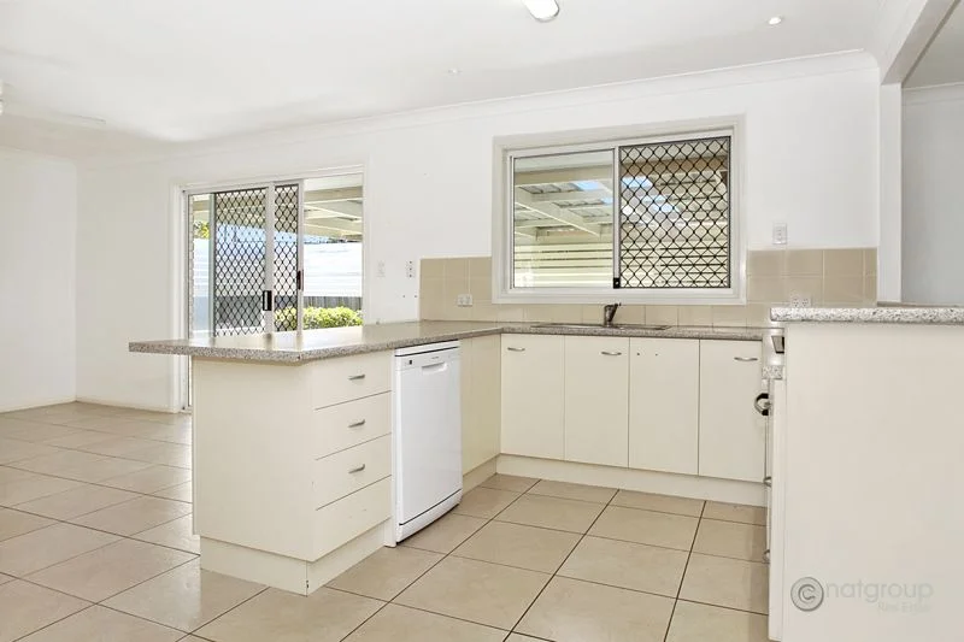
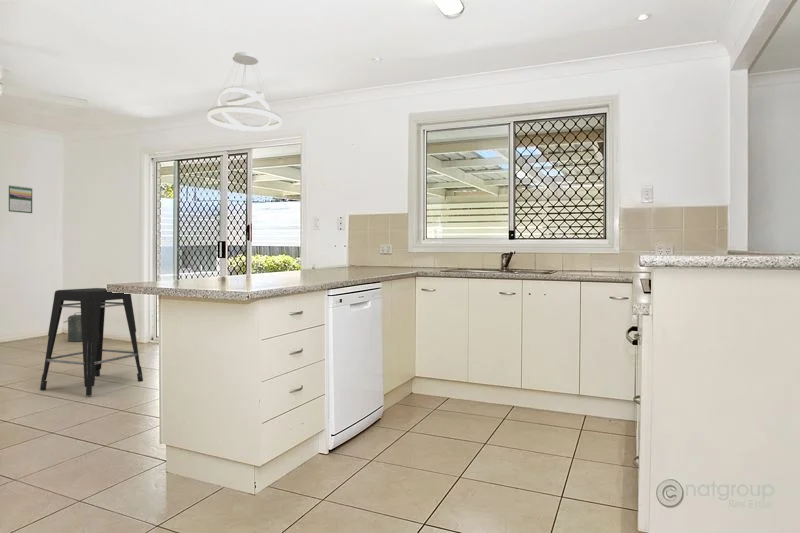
+ calendar [8,184,33,214]
+ stool [39,287,144,397]
+ pendant light [207,51,282,132]
+ canister [62,311,82,342]
